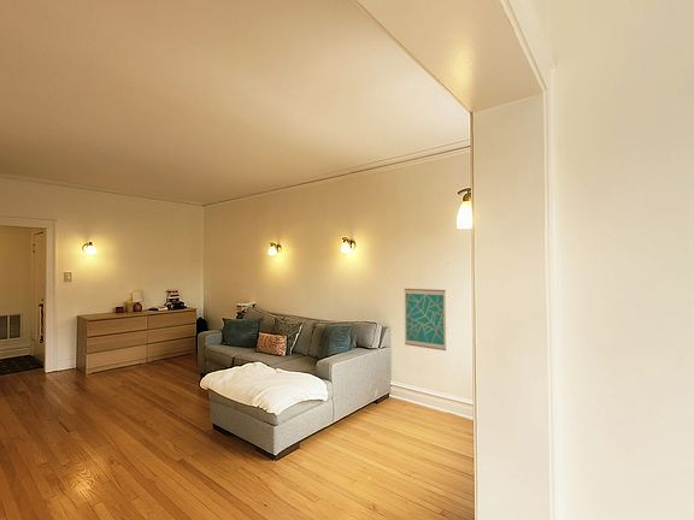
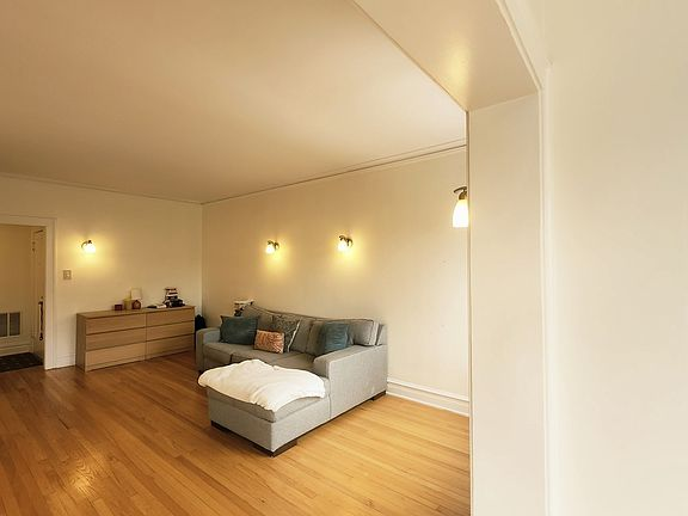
- wall art [404,288,447,351]
